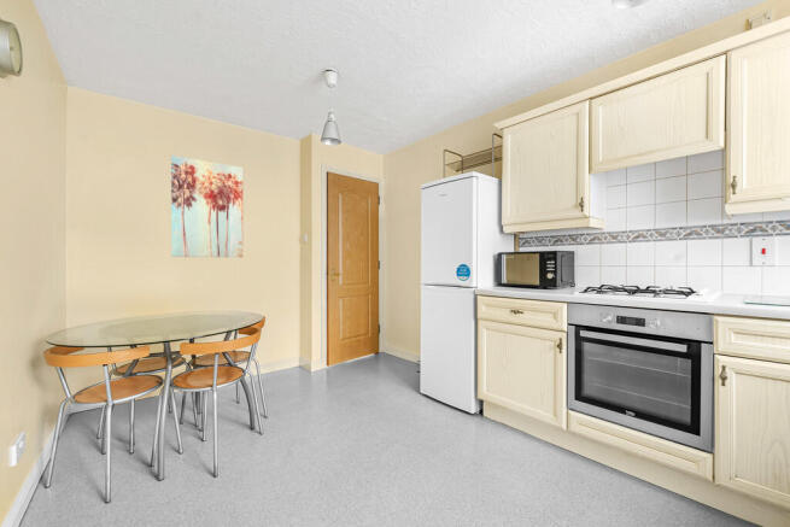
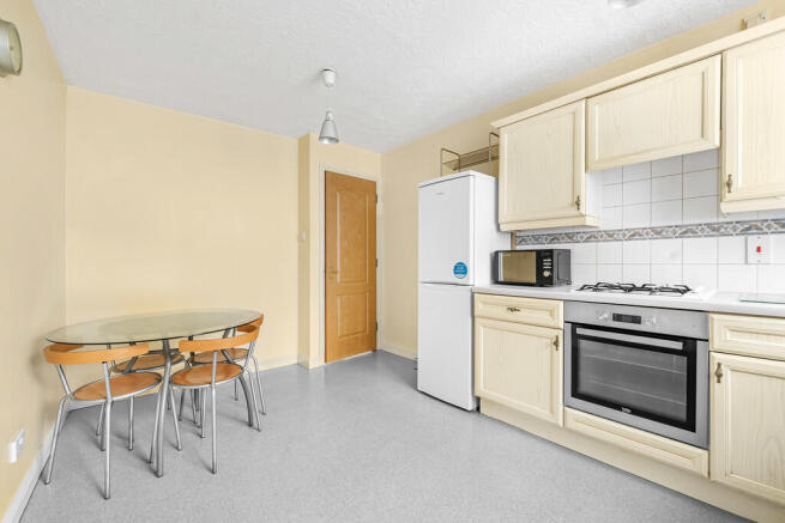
- wall art [170,154,244,258]
